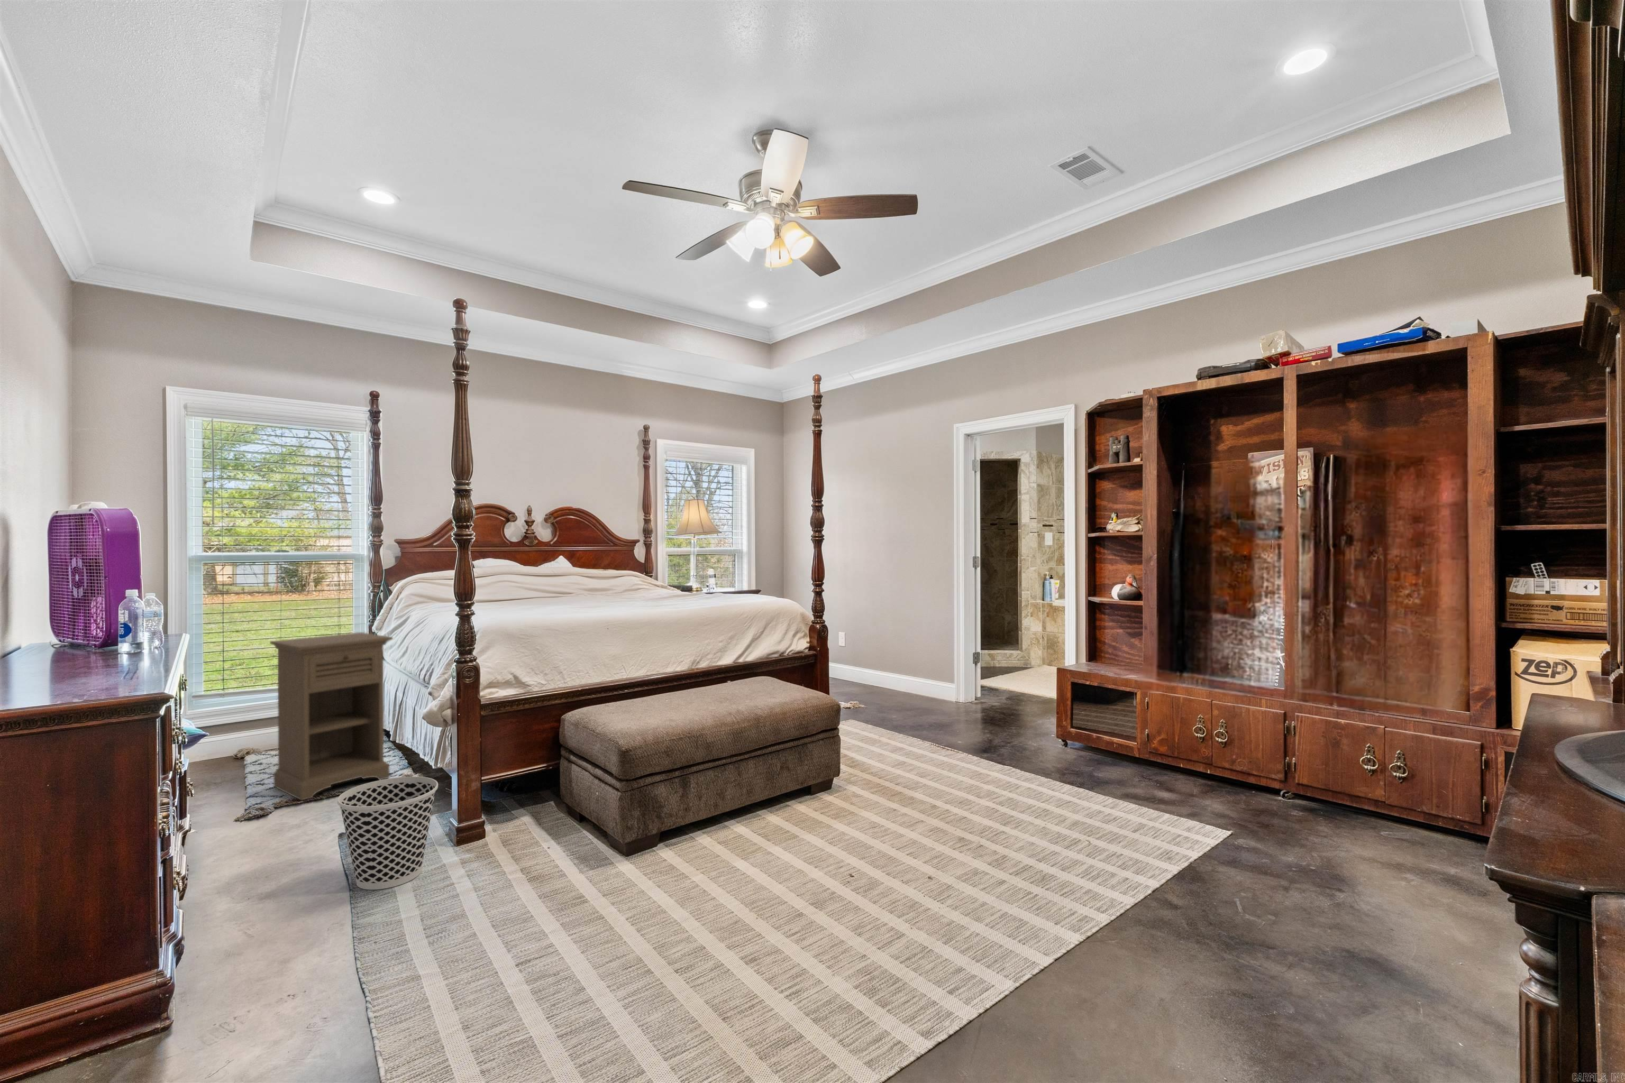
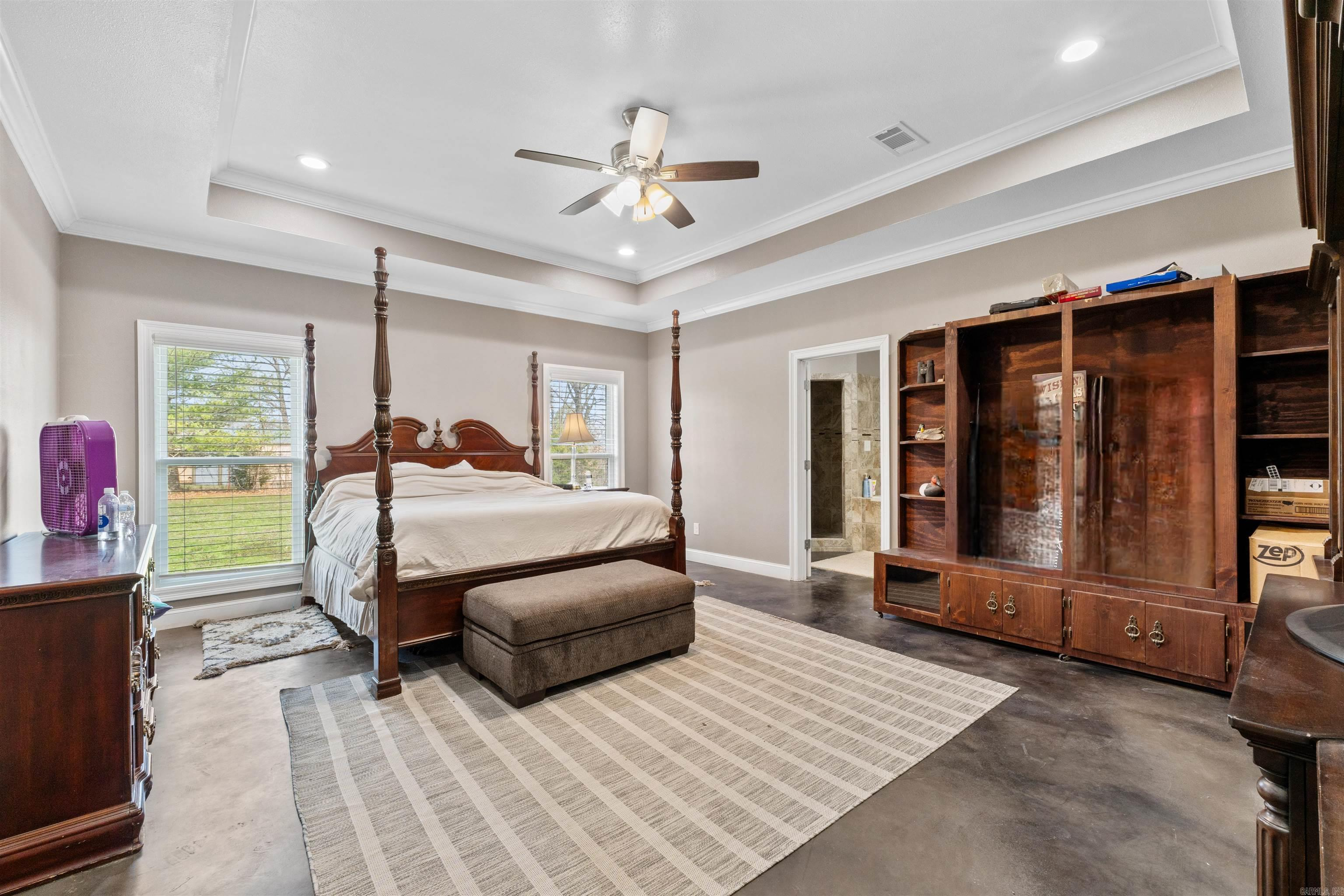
- nightstand [270,632,393,801]
- wastebasket [337,776,439,890]
